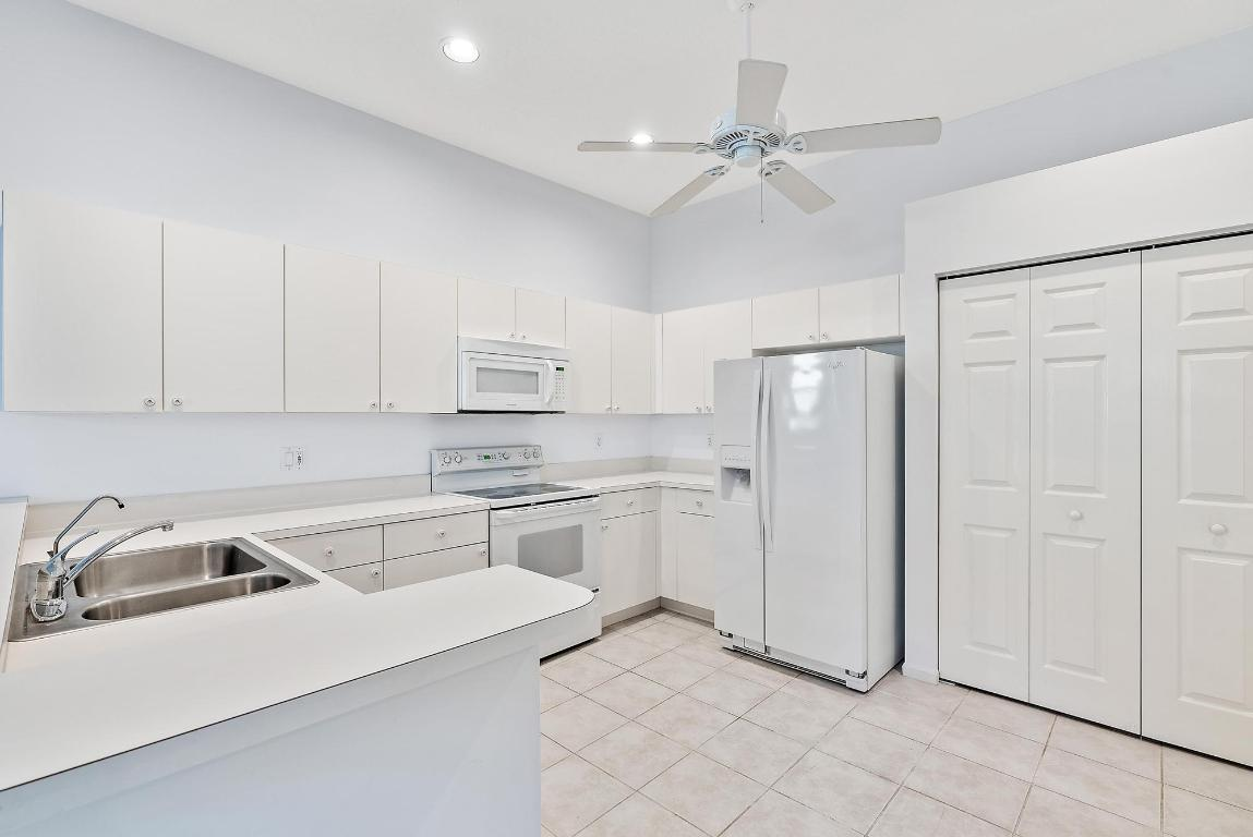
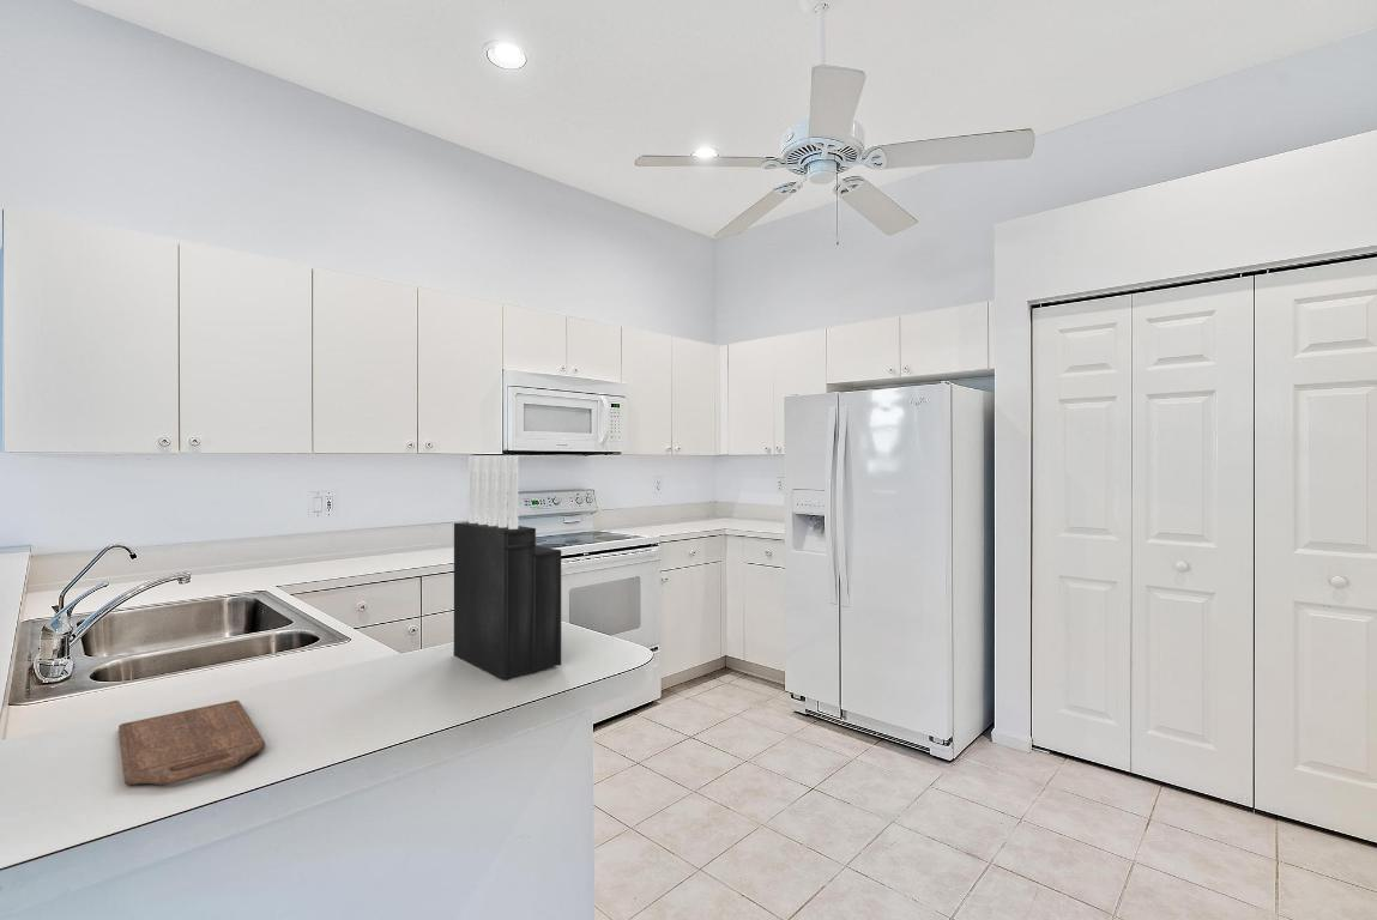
+ knife block [453,455,562,680]
+ cutting board [117,700,266,786]
